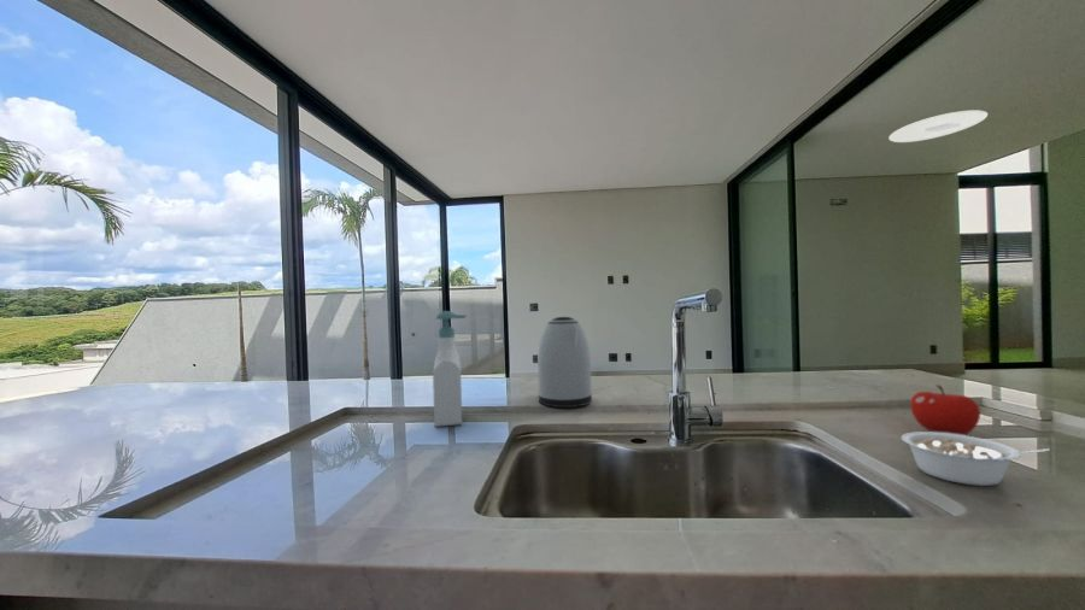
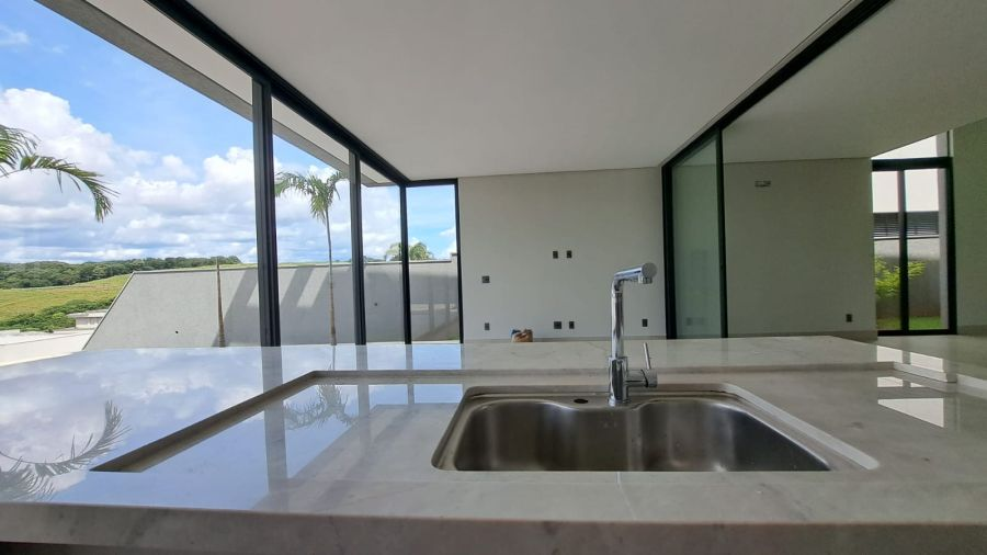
- ceiling light [887,108,989,143]
- soap bottle [432,310,468,428]
- kettle [536,316,593,409]
- legume [901,430,1050,487]
- fruit [909,383,981,435]
